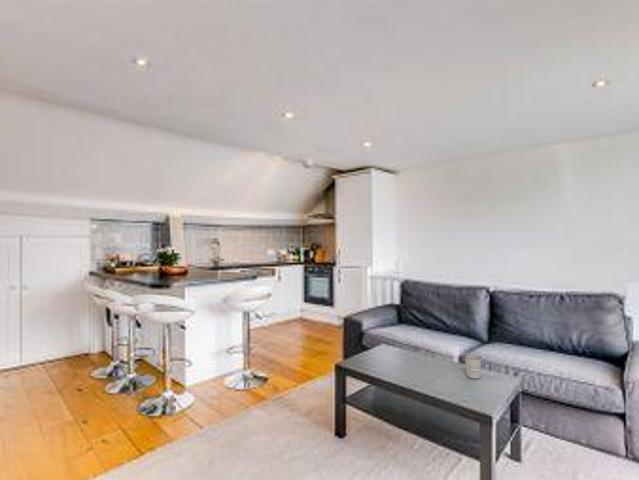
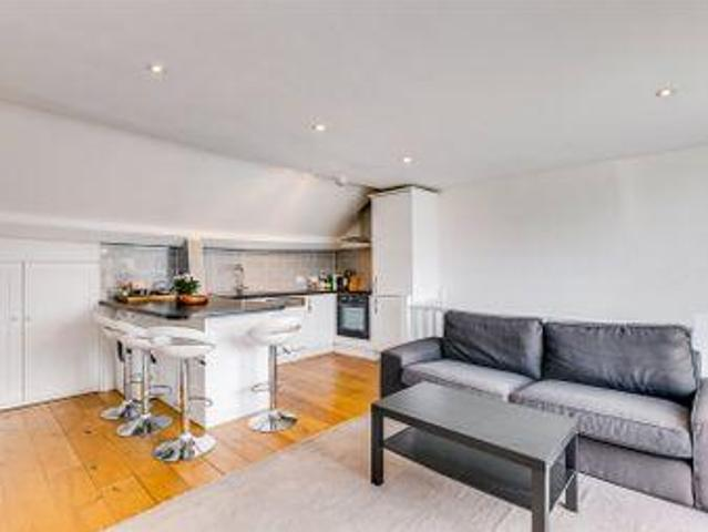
- cup [464,354,482,380]
